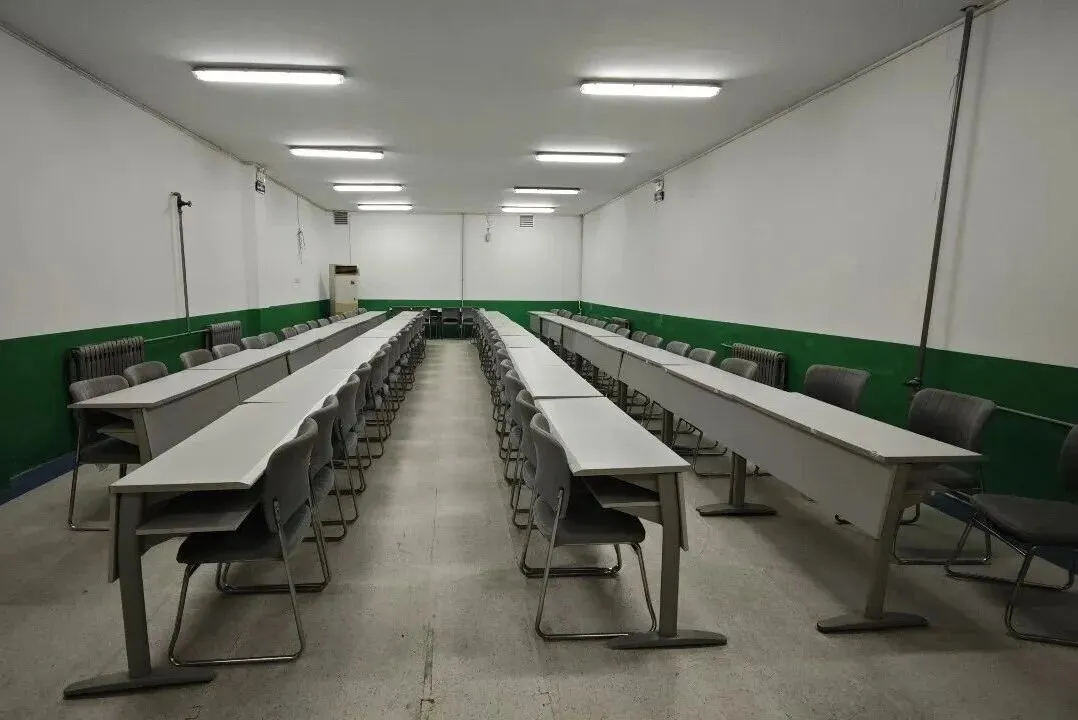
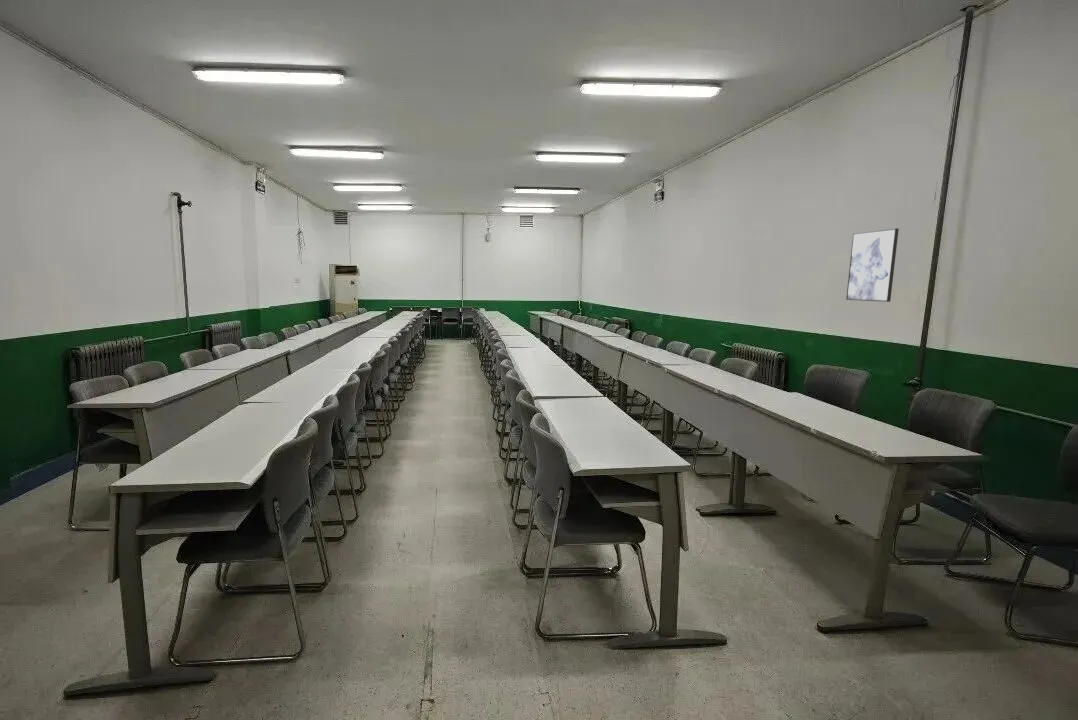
+ wall art [845,227,900,303]
